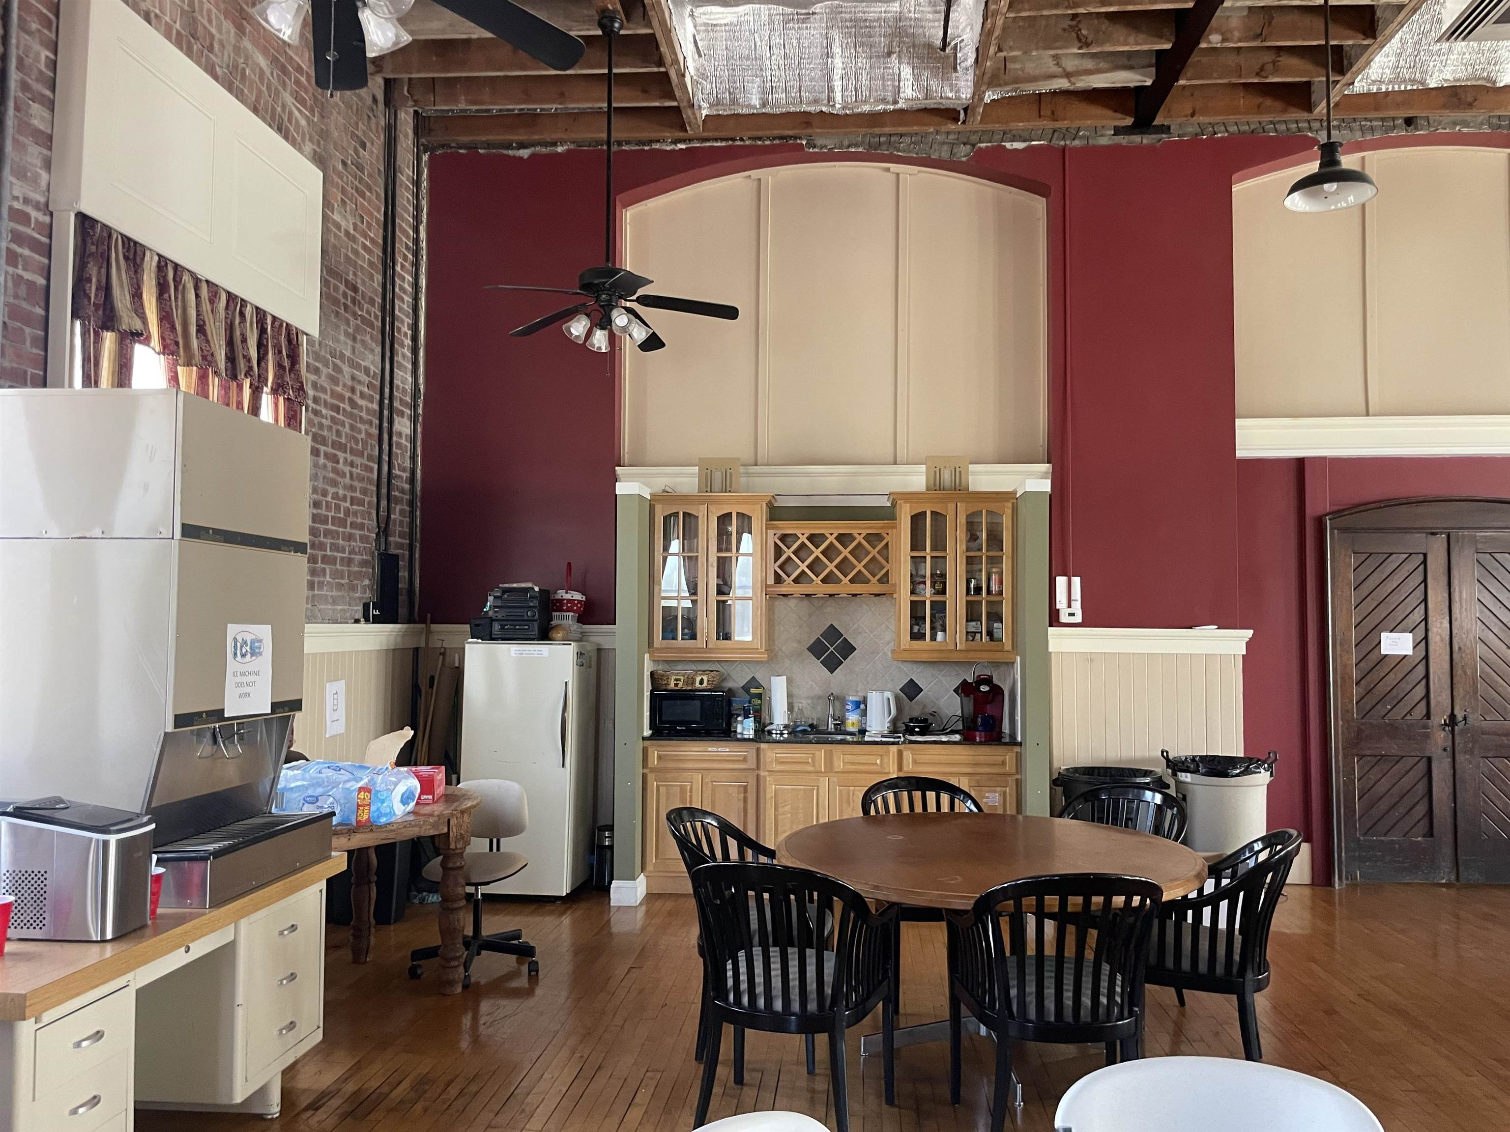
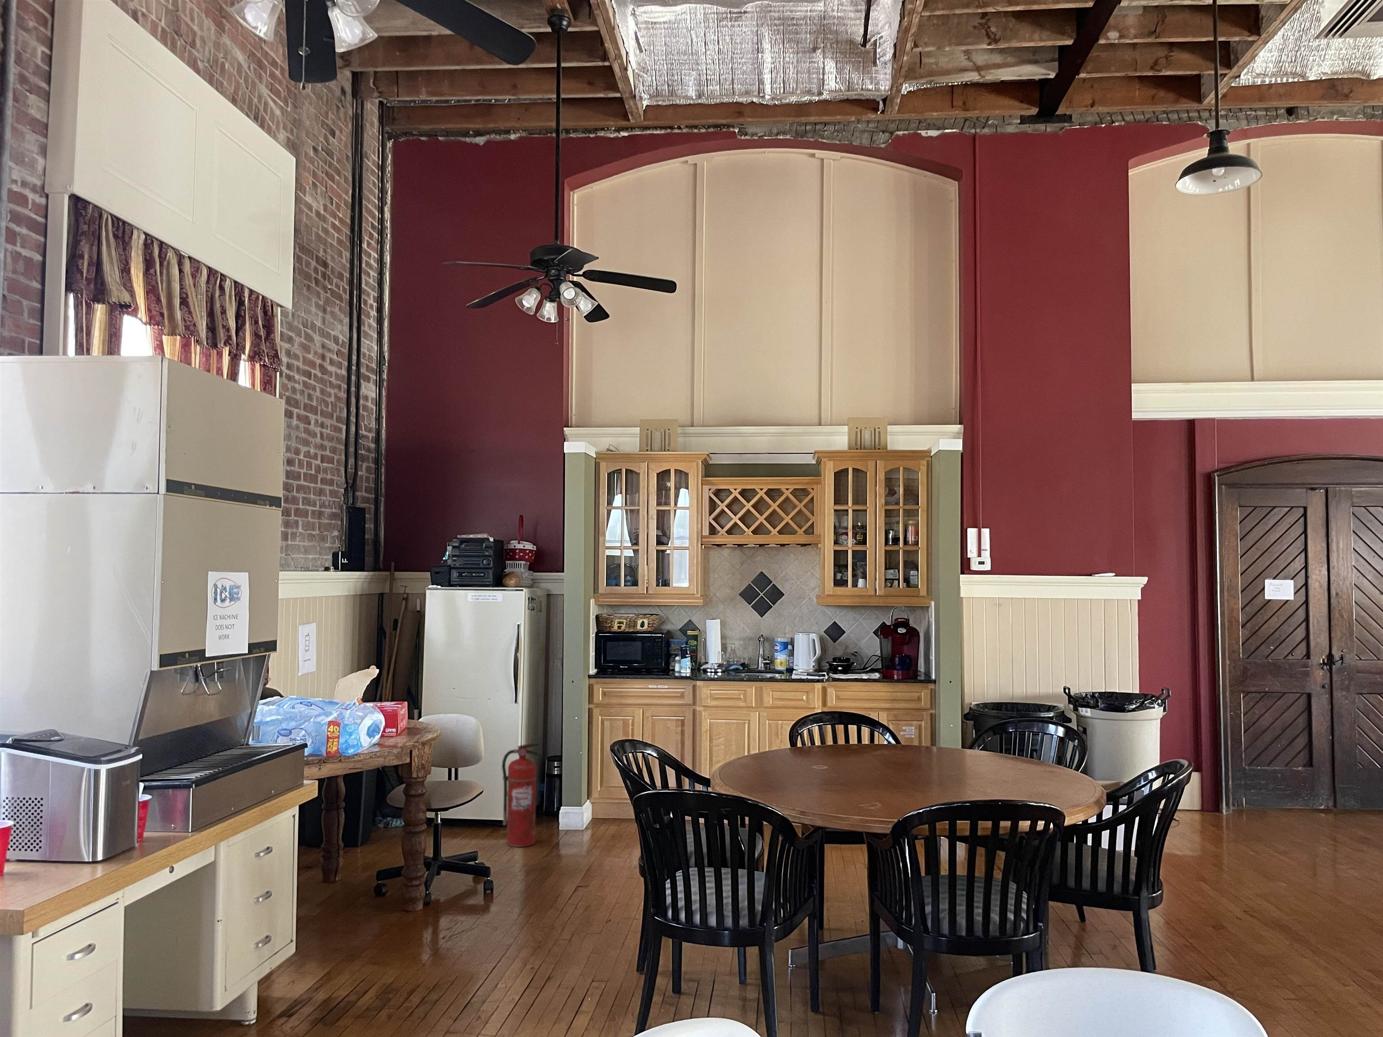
+ fire extinguisher [502,742,541,847]
